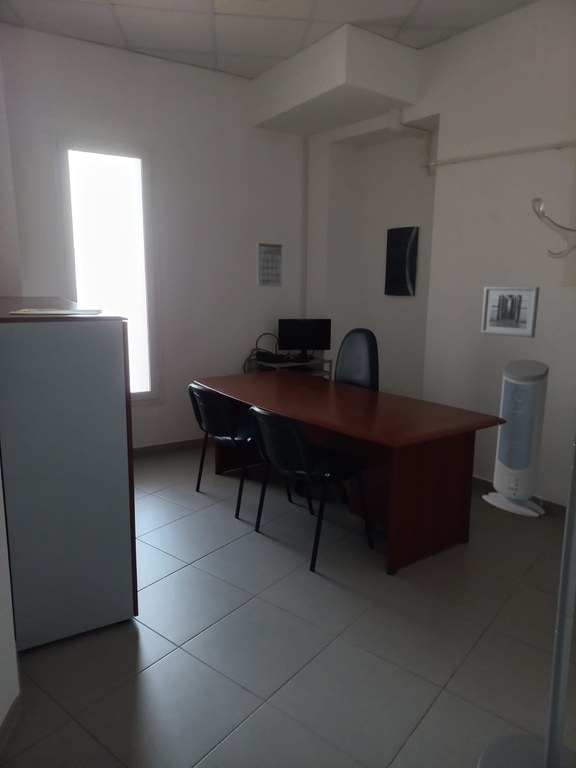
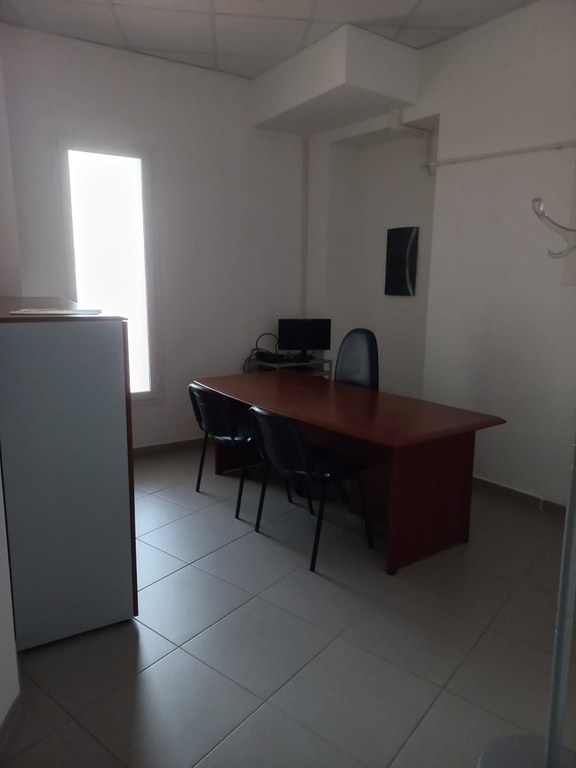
- air purifier [481,359,550,518]
- wall art [480,286,540,339]
- calendar [256,233,283,288]
